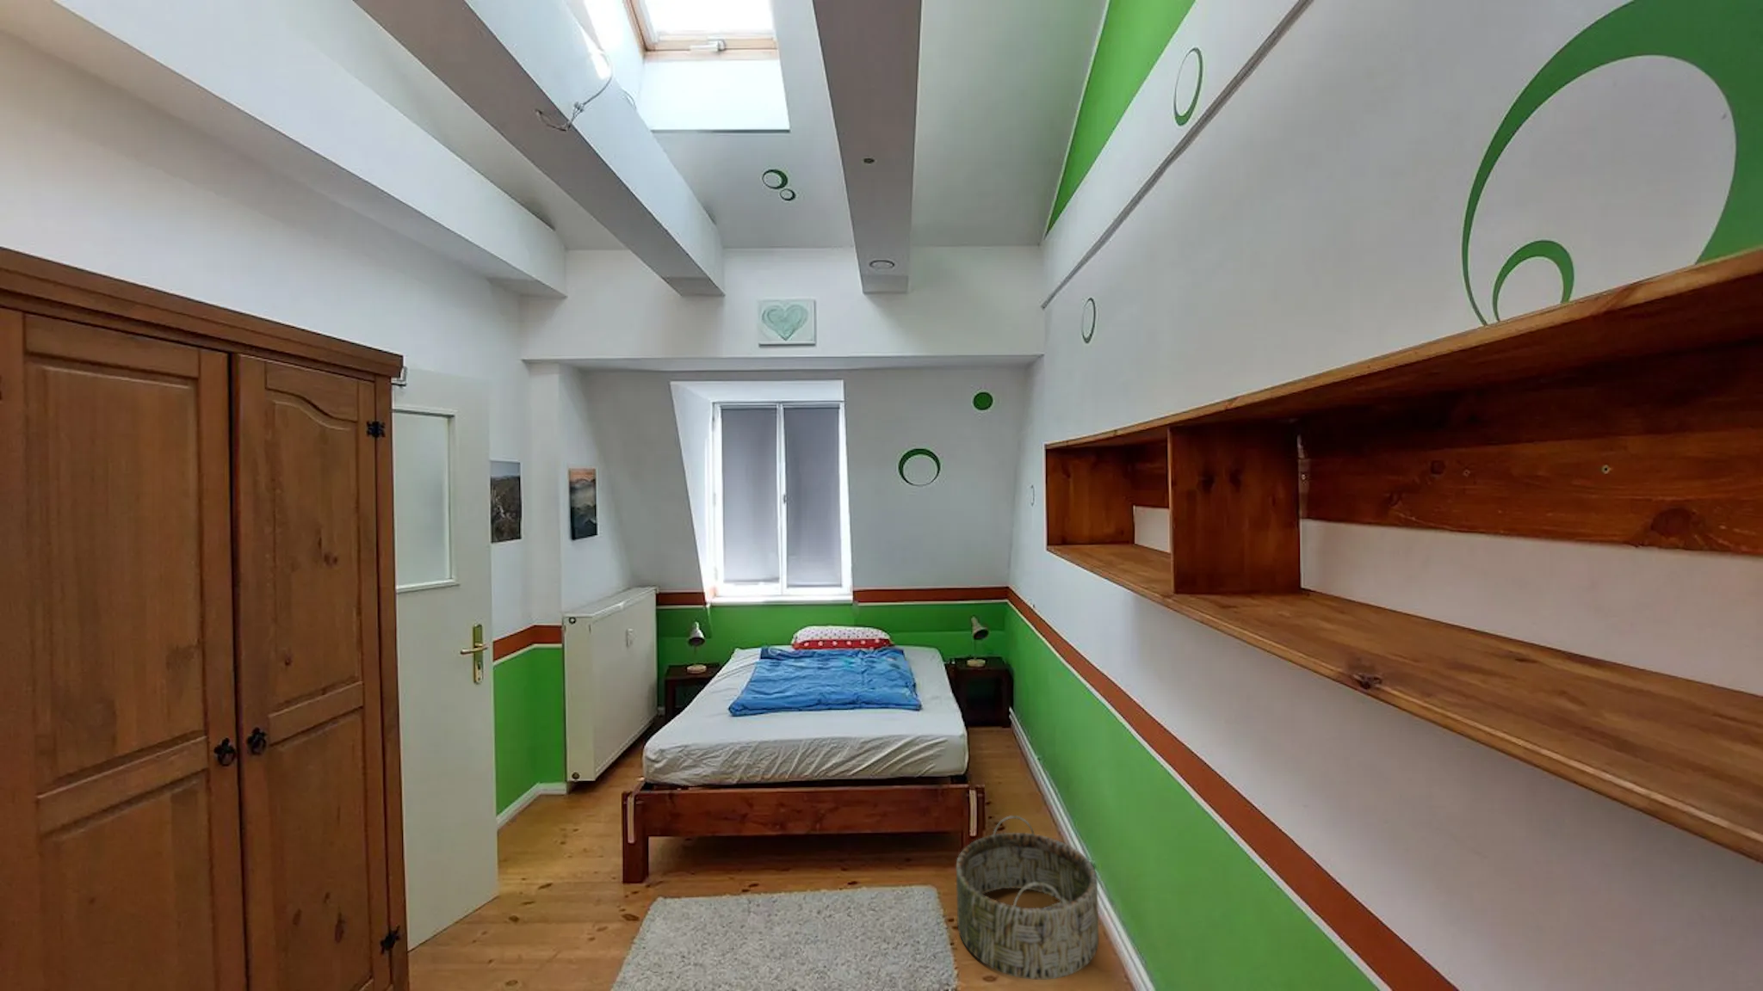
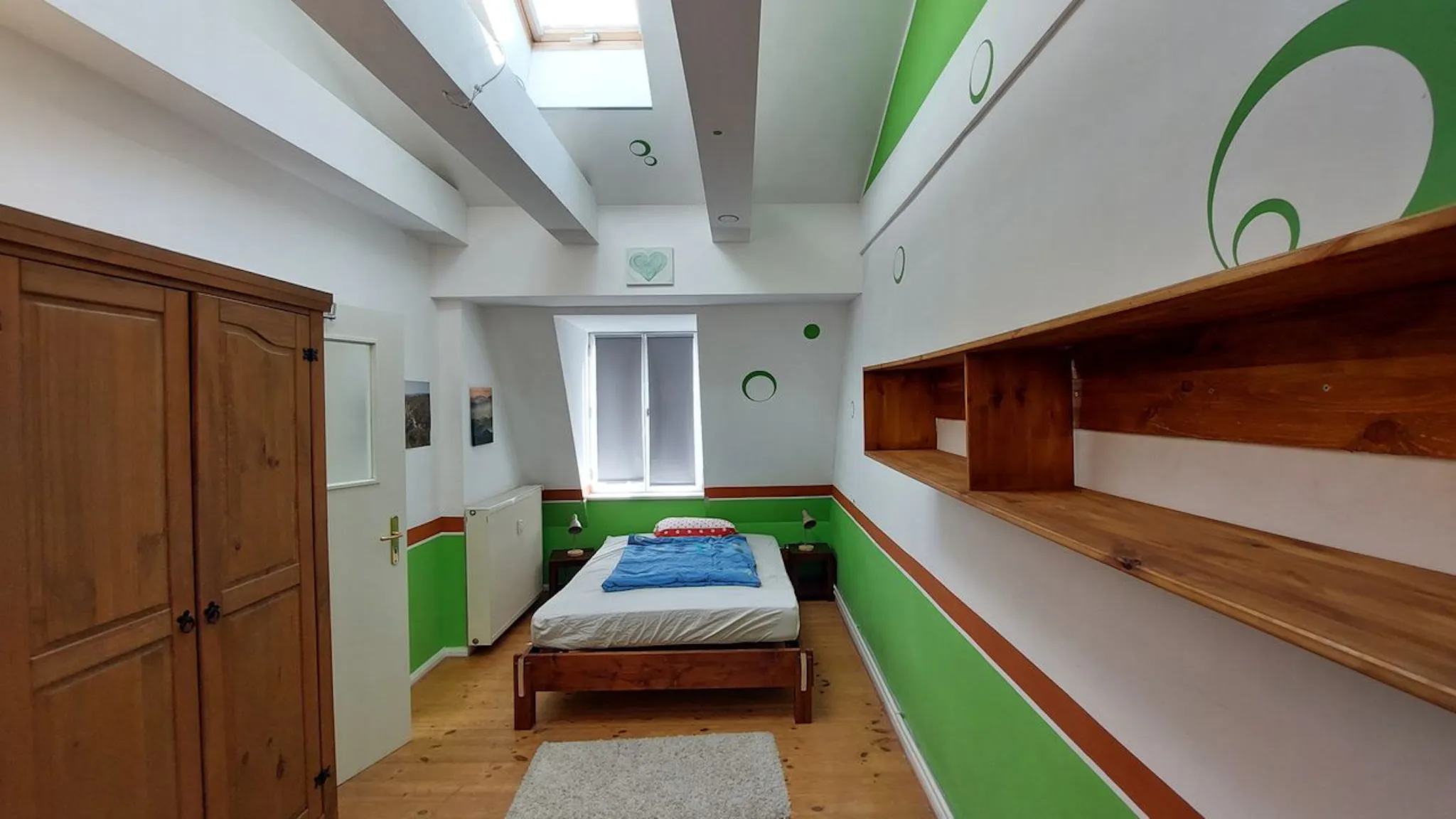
- basket [955,814,1099,980]
